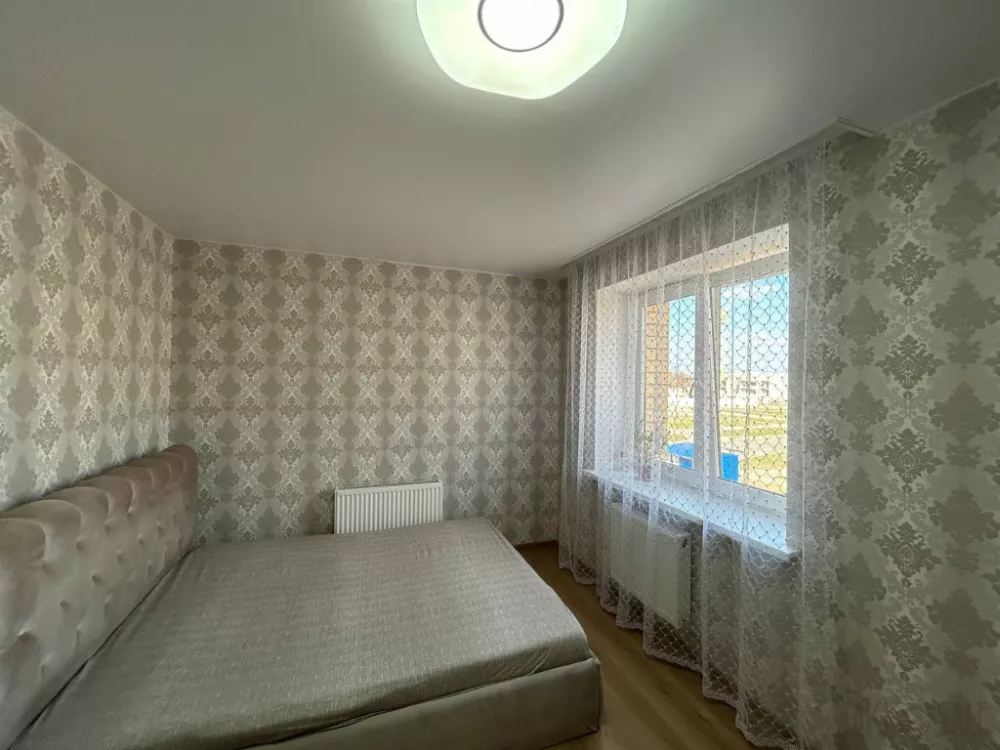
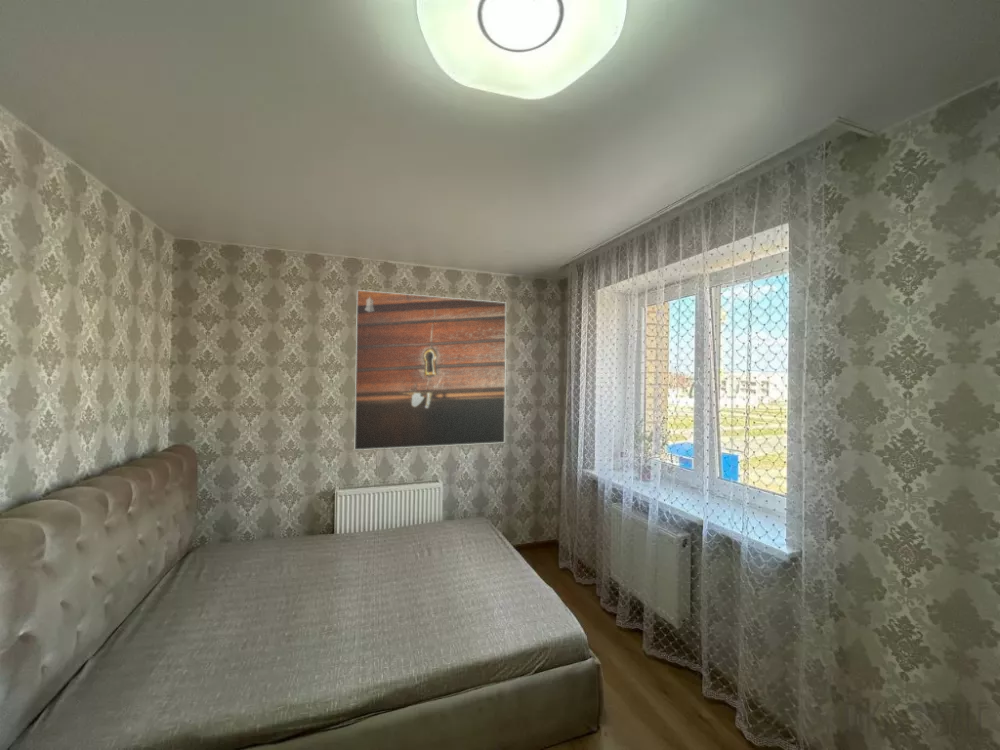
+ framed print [354,289,507,451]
